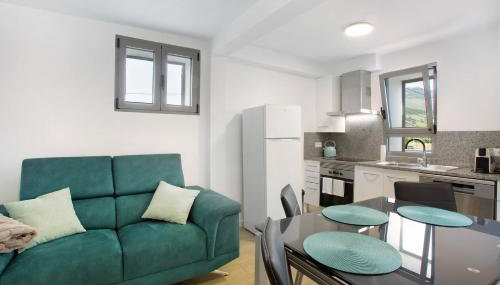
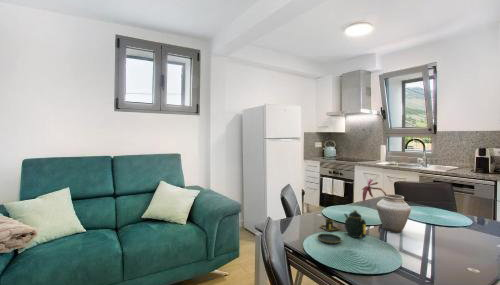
+ teapot [316,209,367,245]
+ vase [361,178,412,234]
